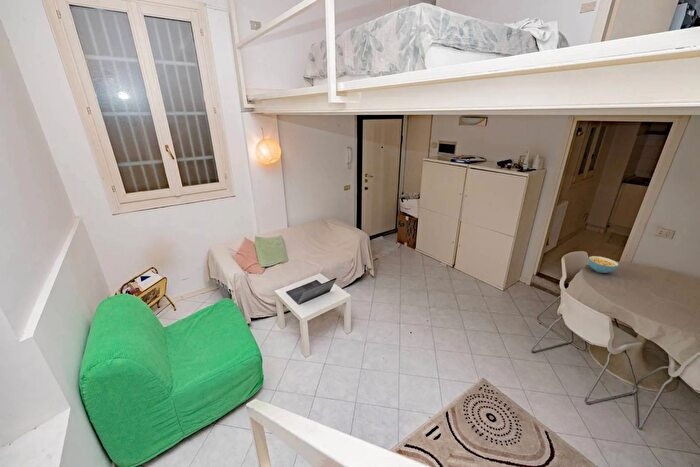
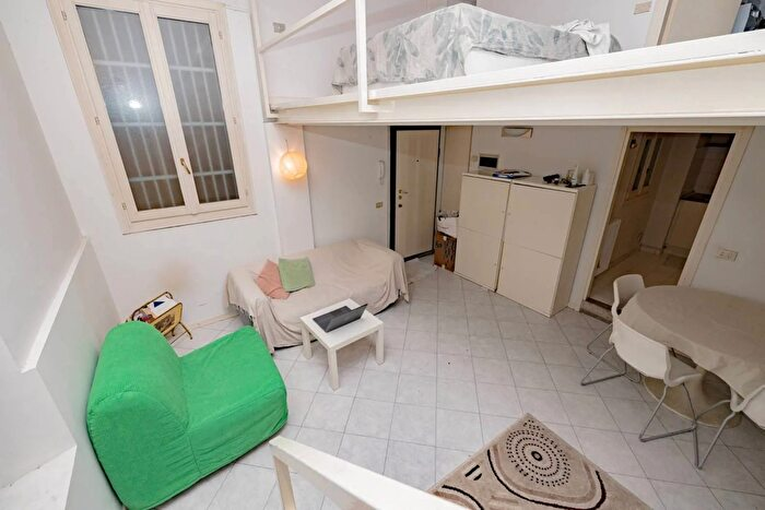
- cereal bowl [587,255,619,274]
